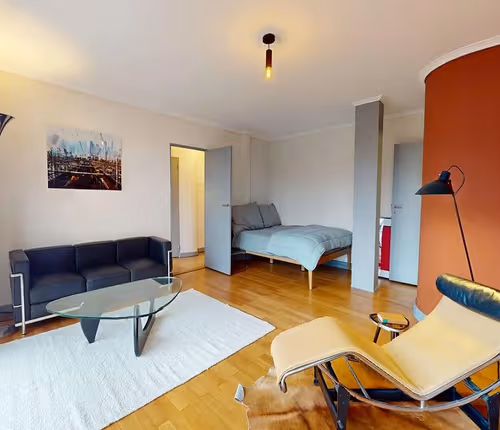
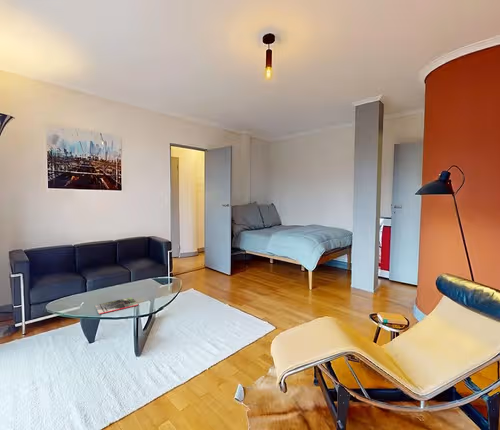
+ magazine [94,296,139,315]
